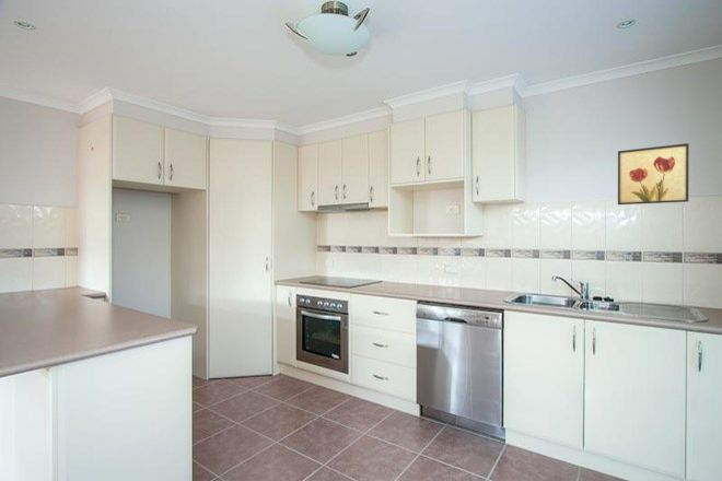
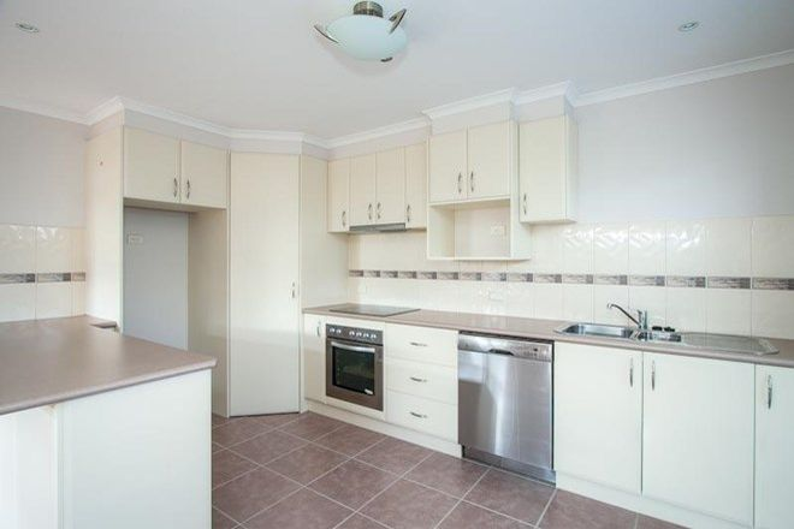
- wall art [617,142,690,206]
